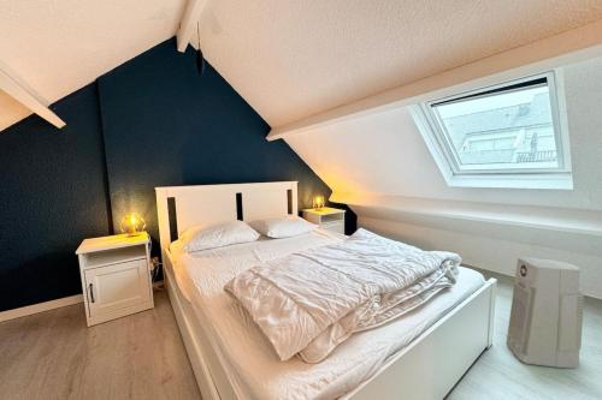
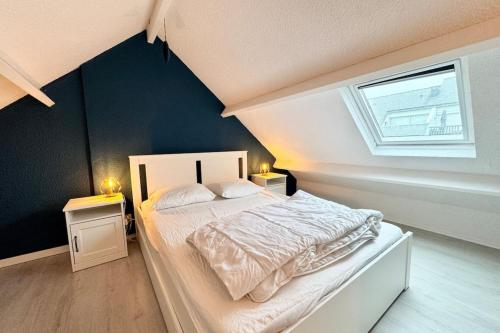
- air purifier [504,256,585,369]
